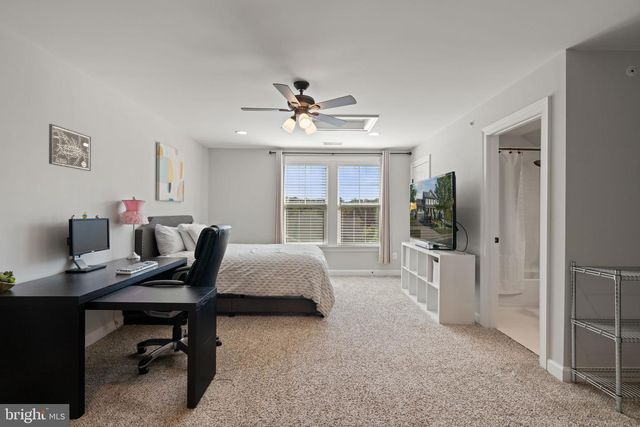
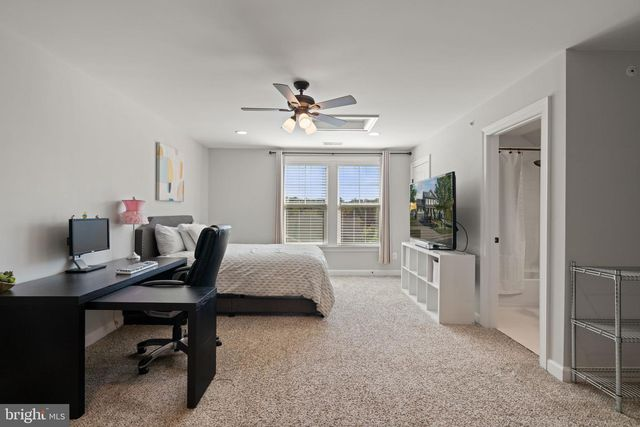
- wall art [48,123,92,172]
